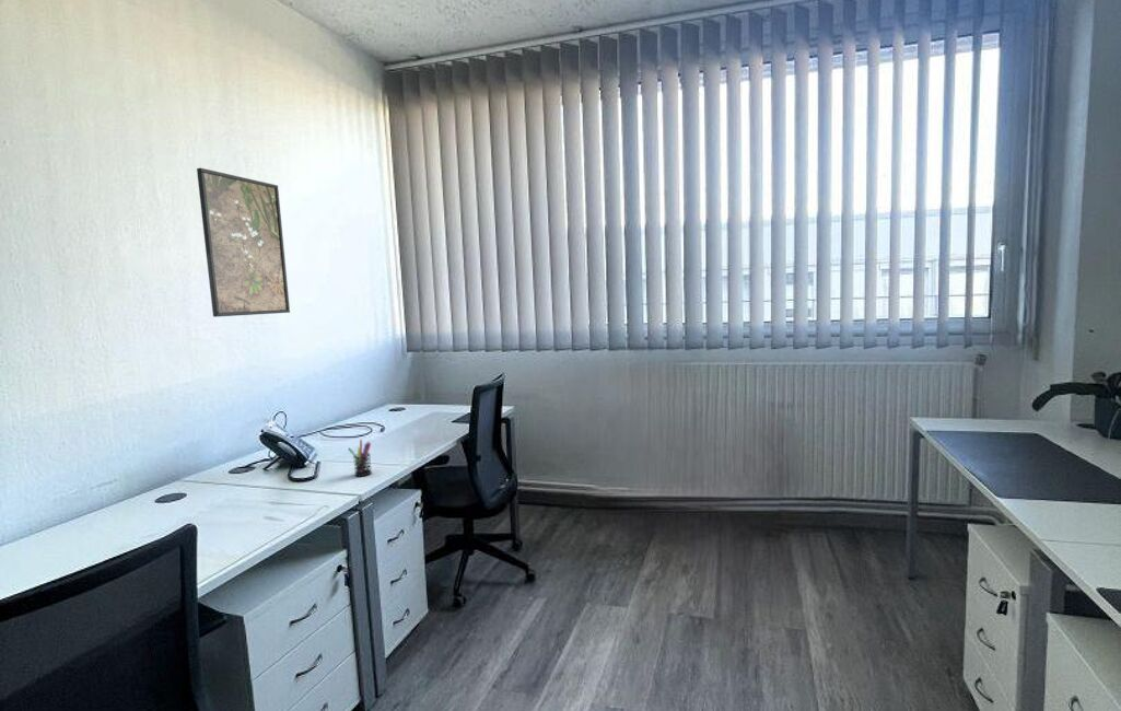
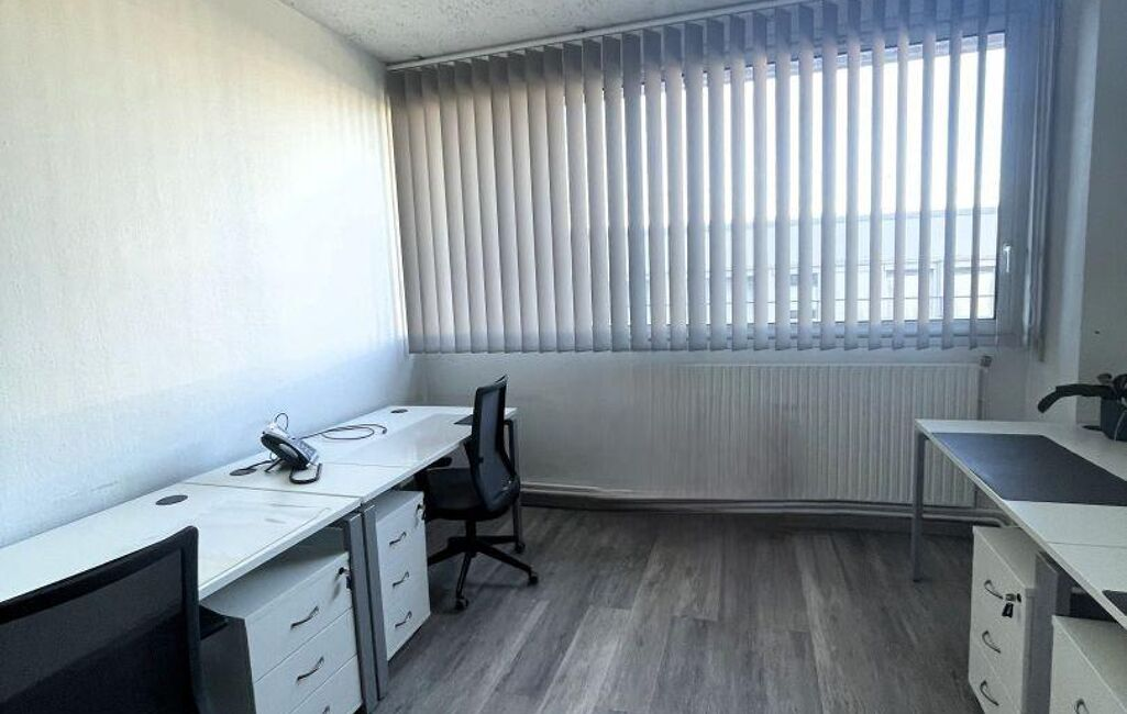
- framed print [196,167,291,318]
- pen holder [347,439,373,477]
